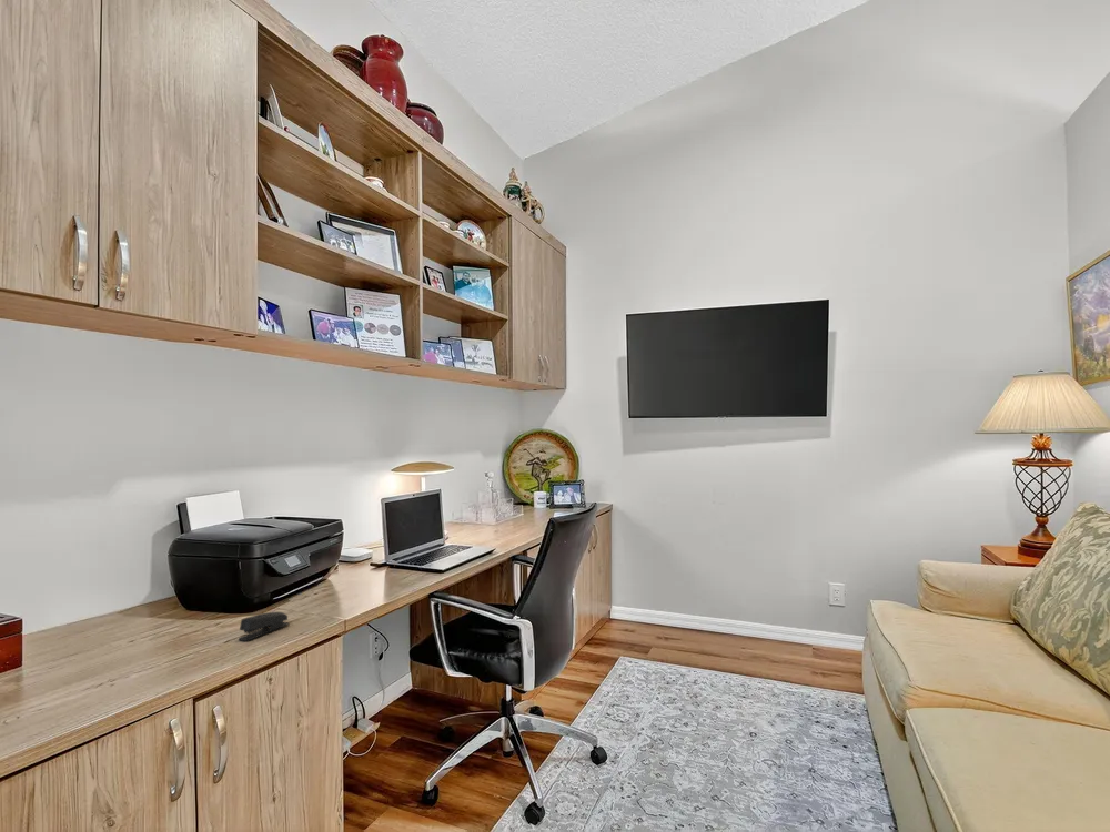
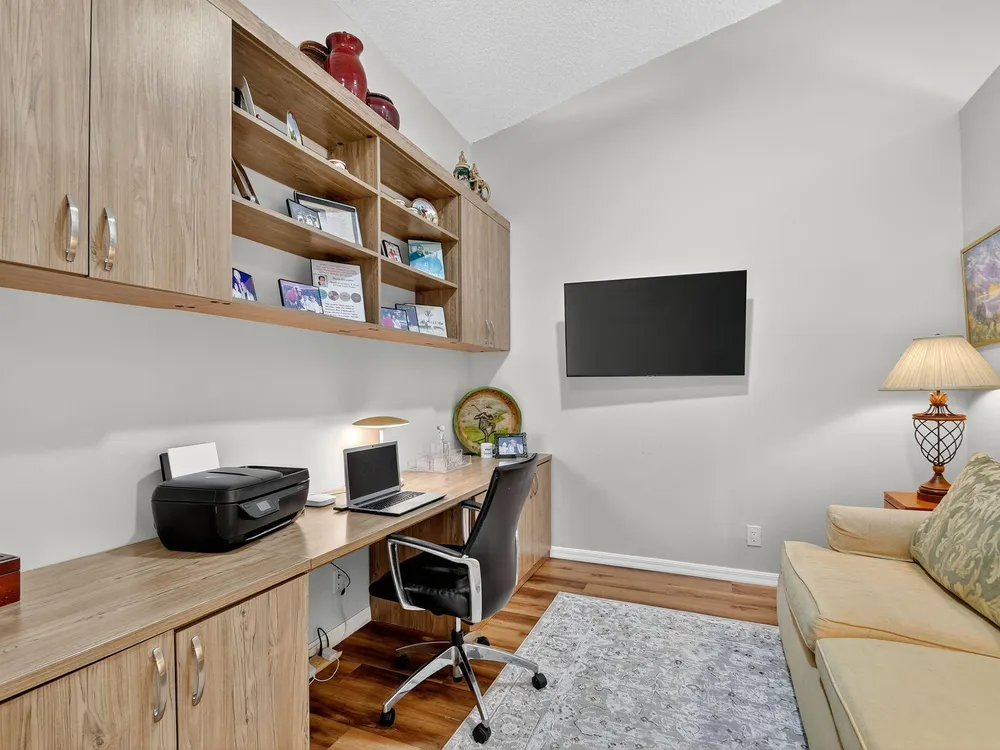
- stapler [238,611,290,642]
